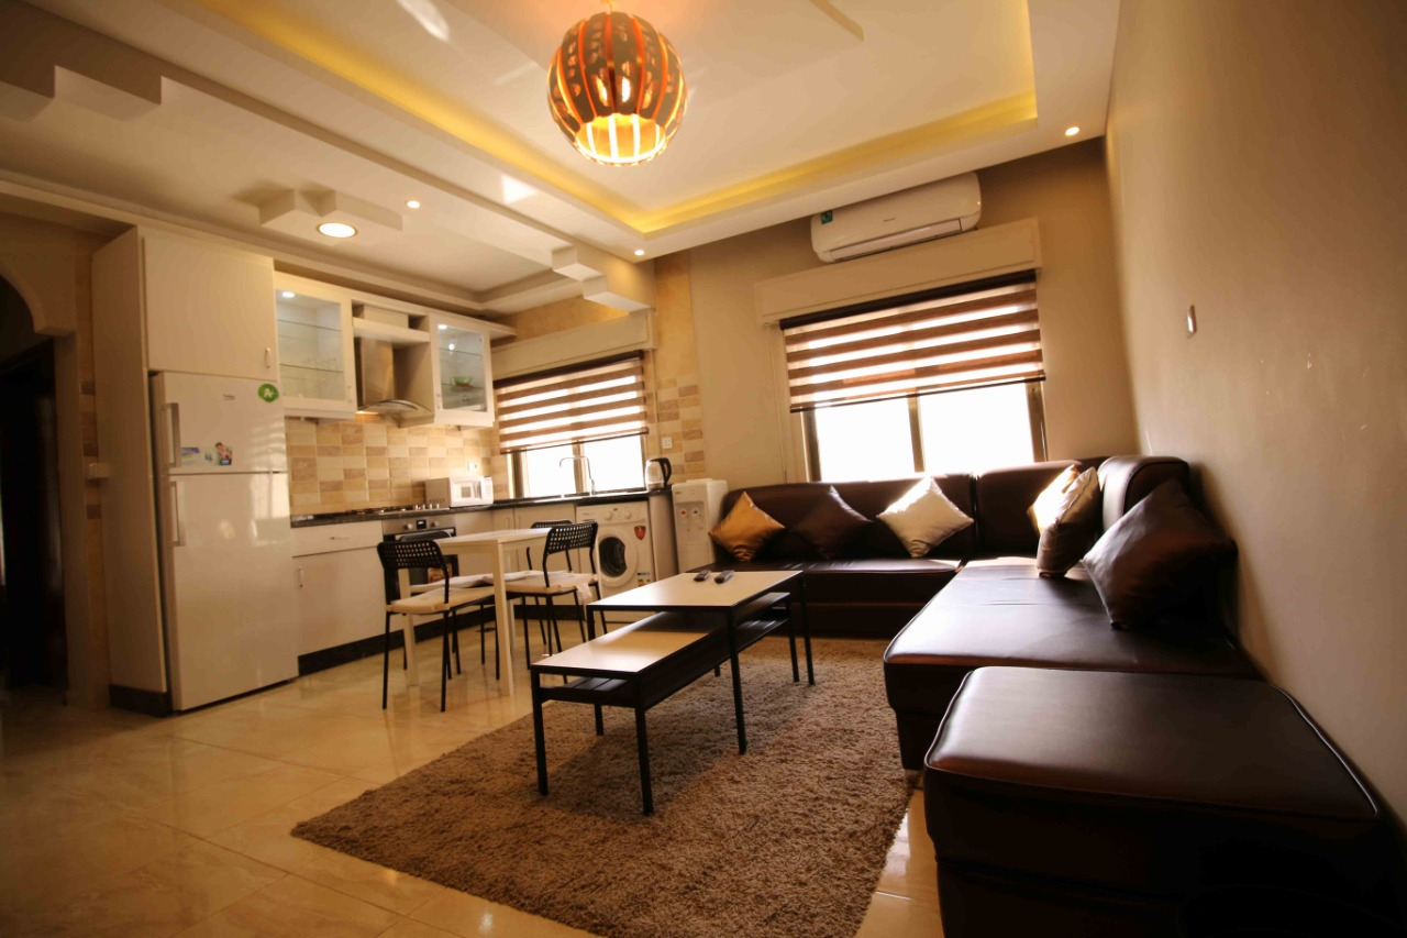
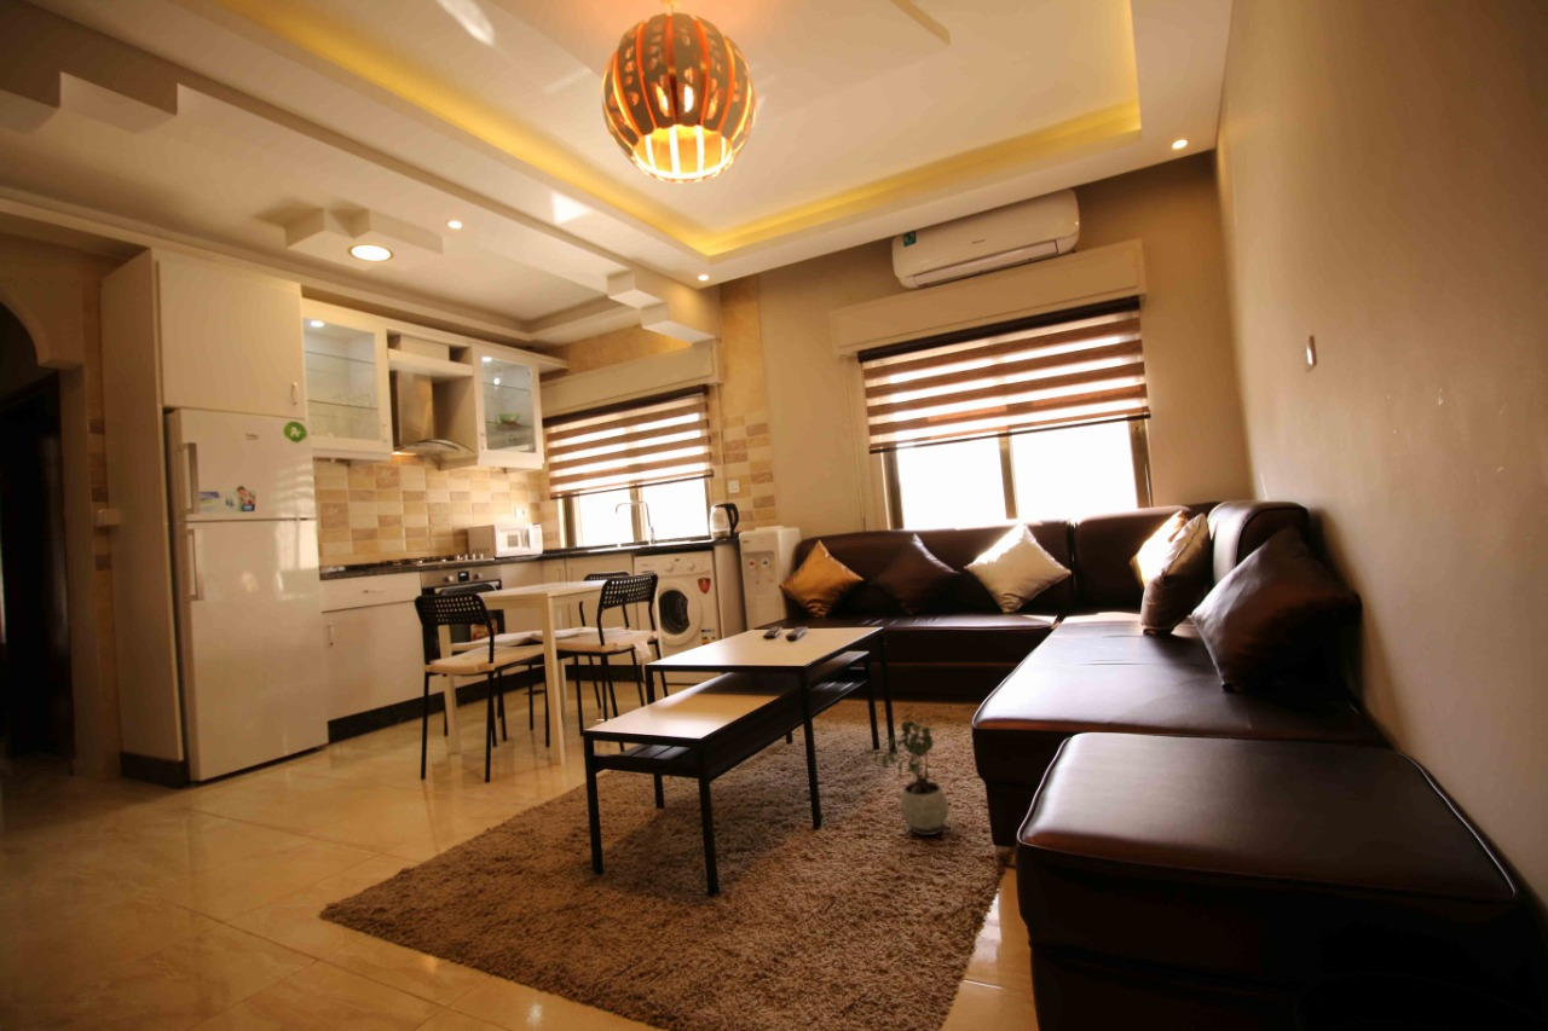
+ potted plant [865,711,949,836]
